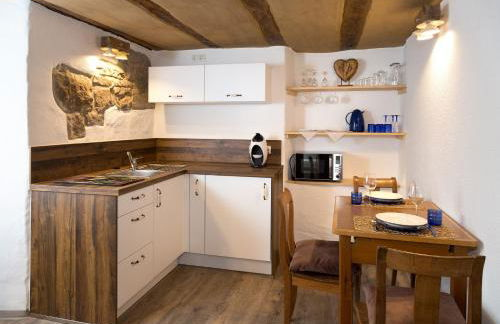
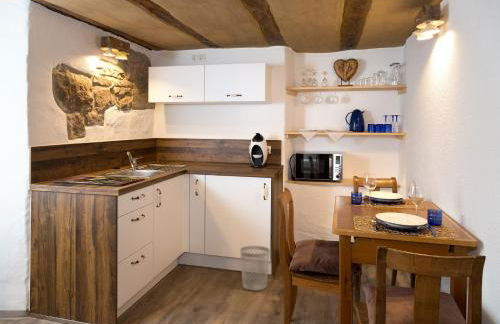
+ wastebasket [239,245,271,292]
